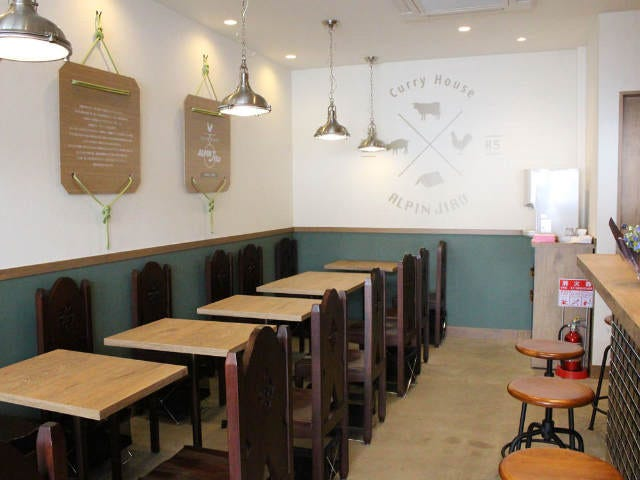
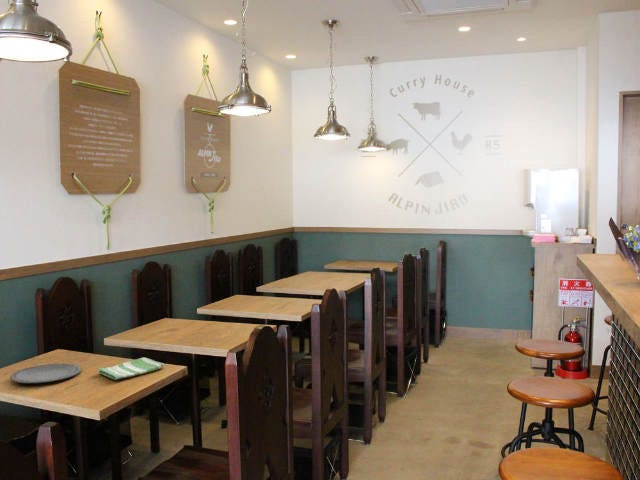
+ dish towel [97,357,165,381]
+ plate [9,363,82,384]
